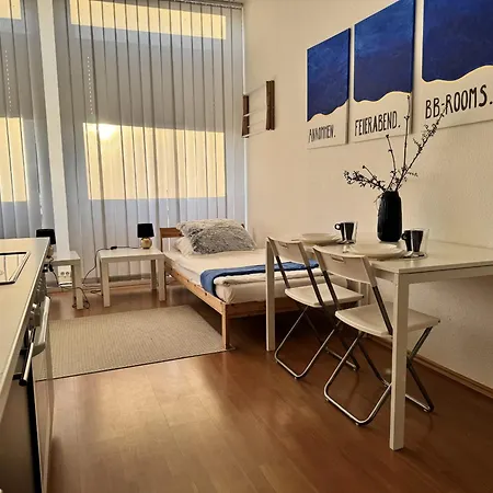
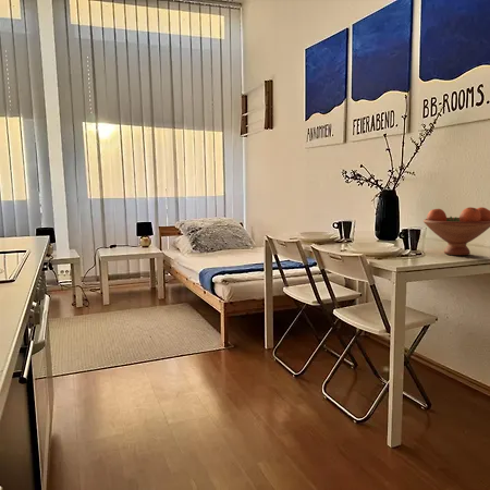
+ fruit bowl [422,206,490,256]
